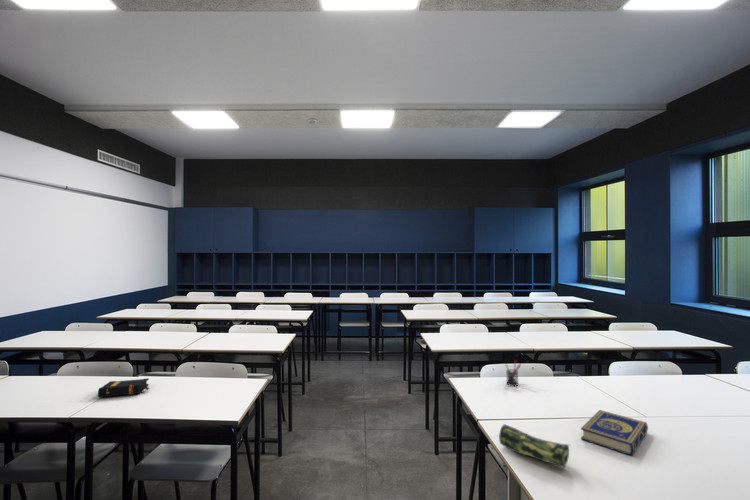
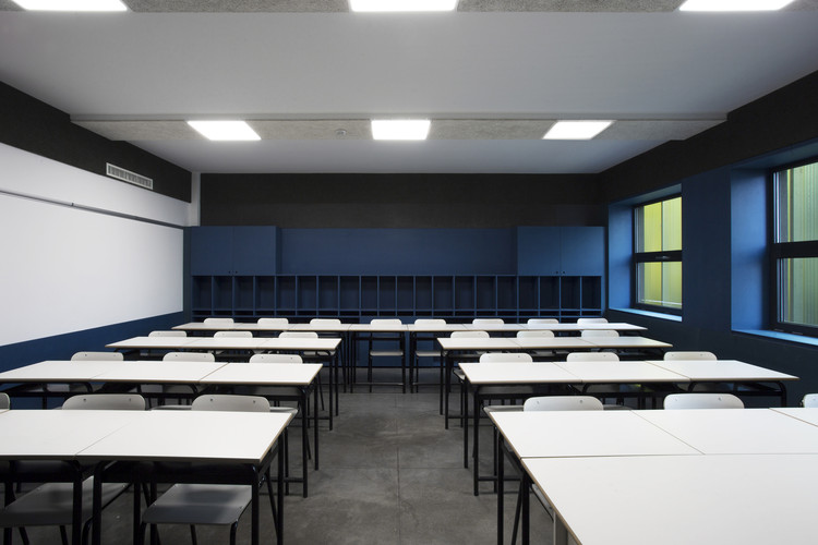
- book [97,377,150,398]
- pencil case [498,423,572,468]
- book [580,409,649,457]
- pen holder [504,359,522,387]
